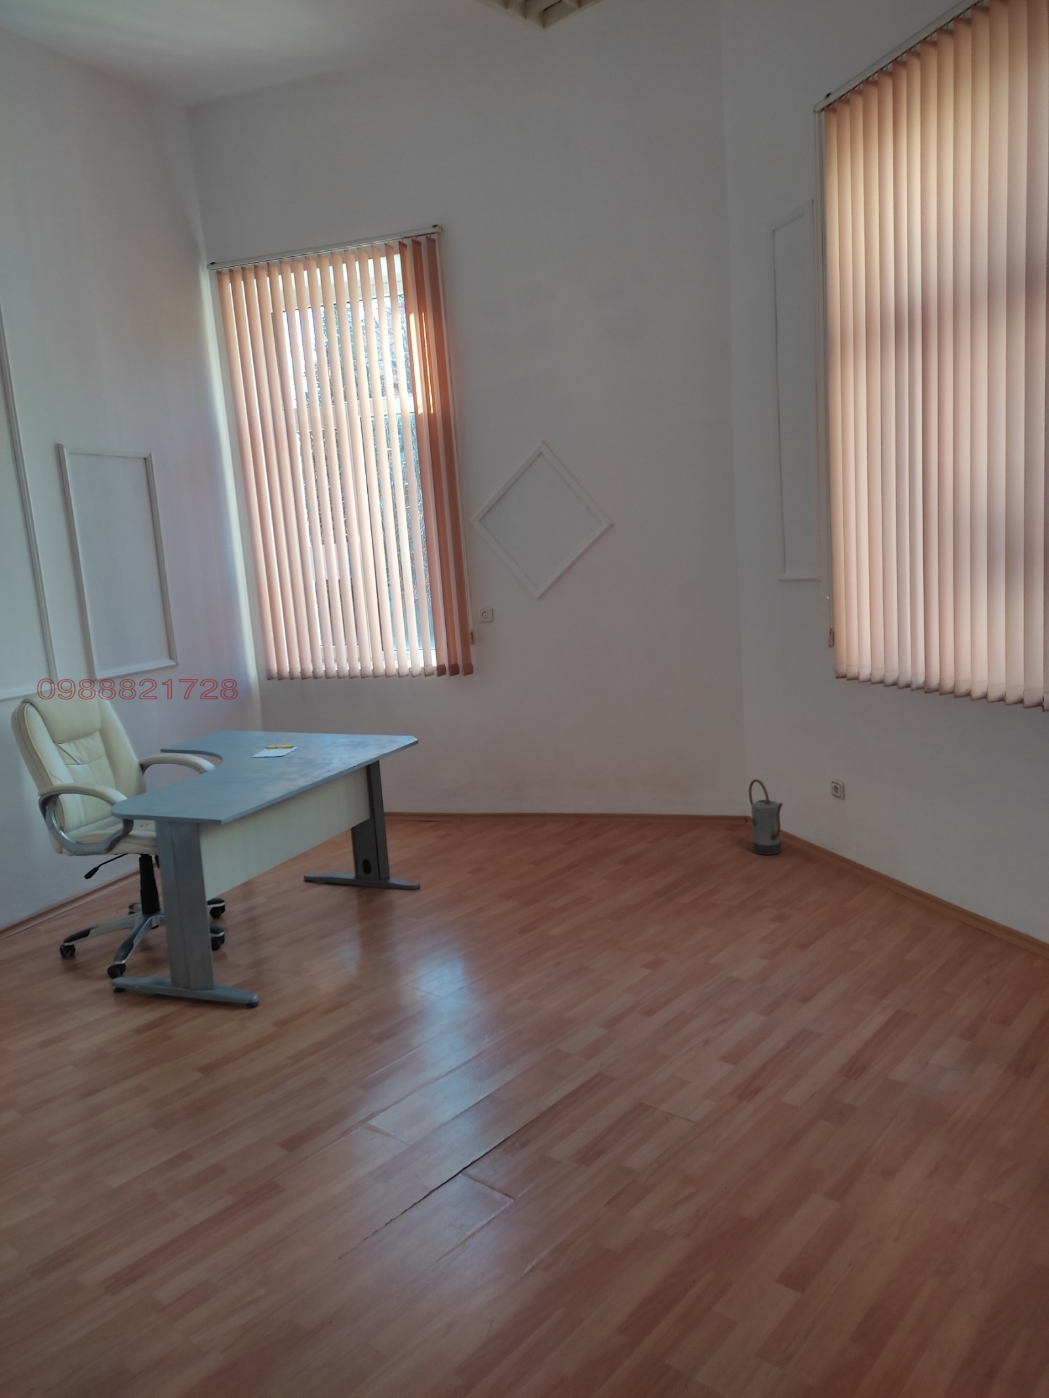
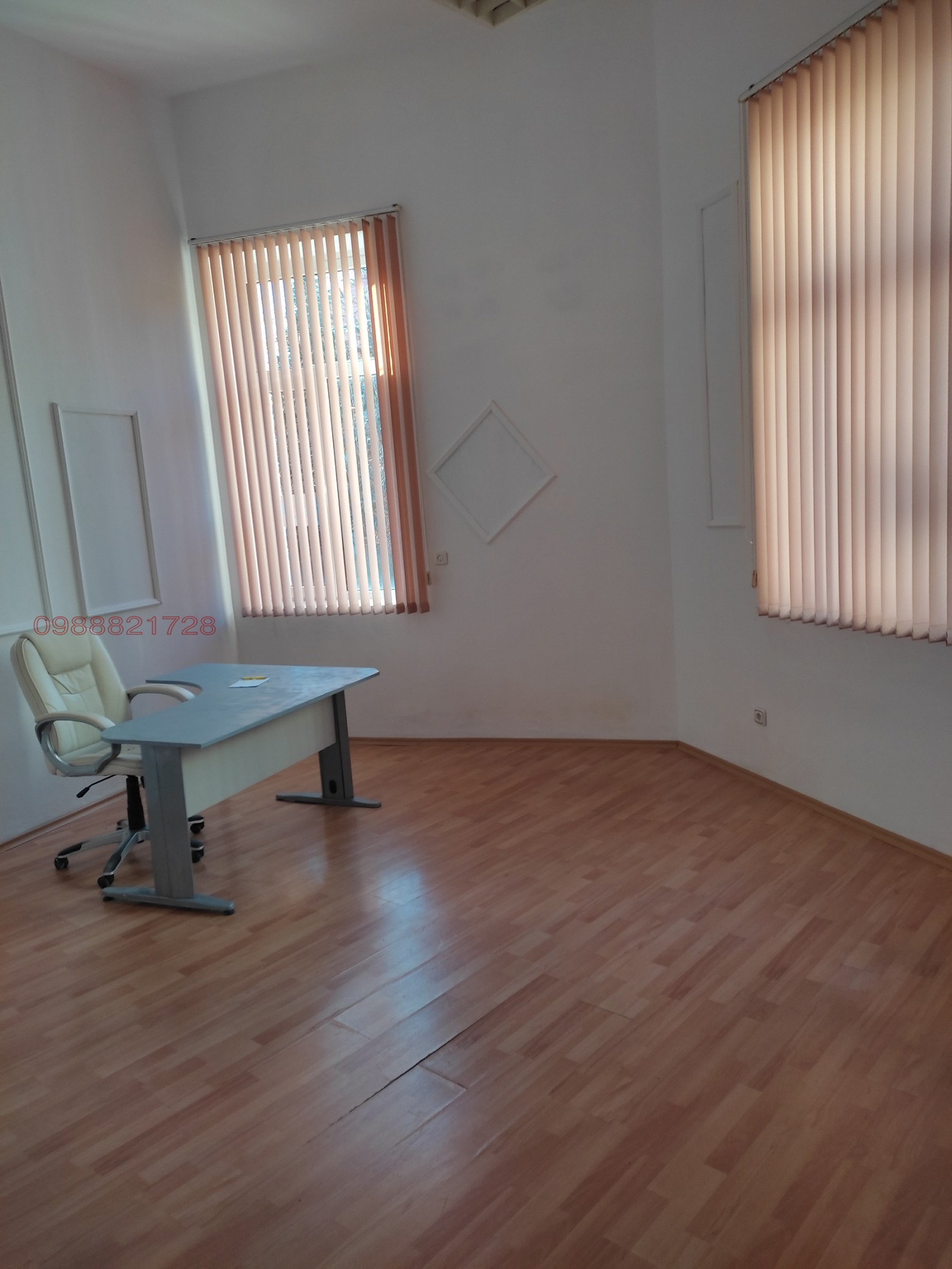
- watering can [748,779,783,856]
